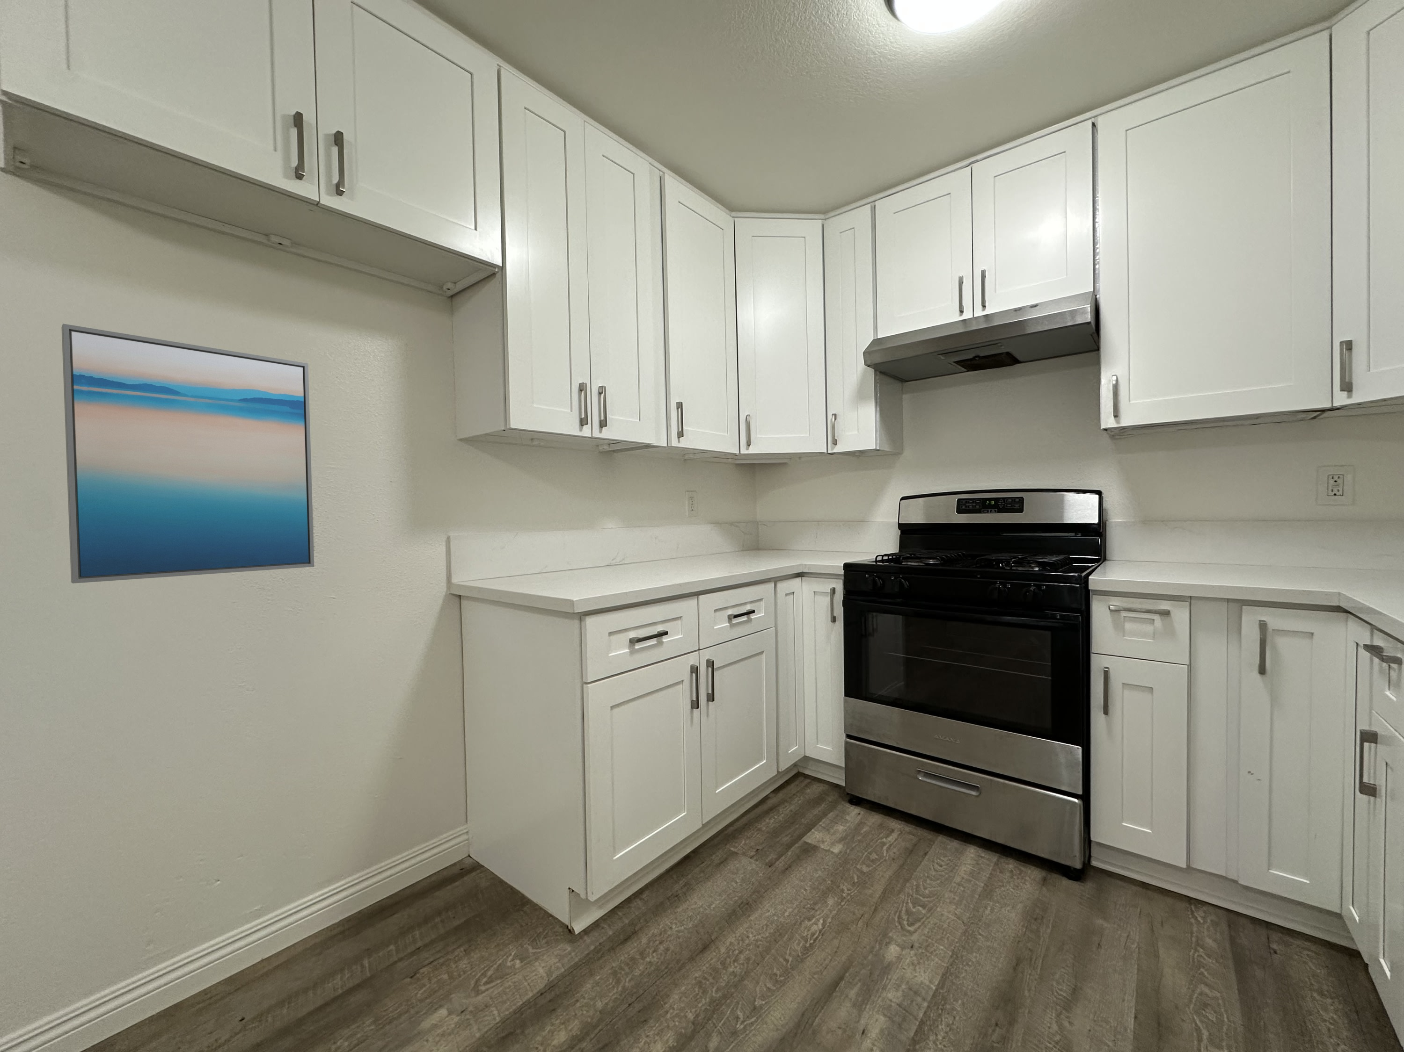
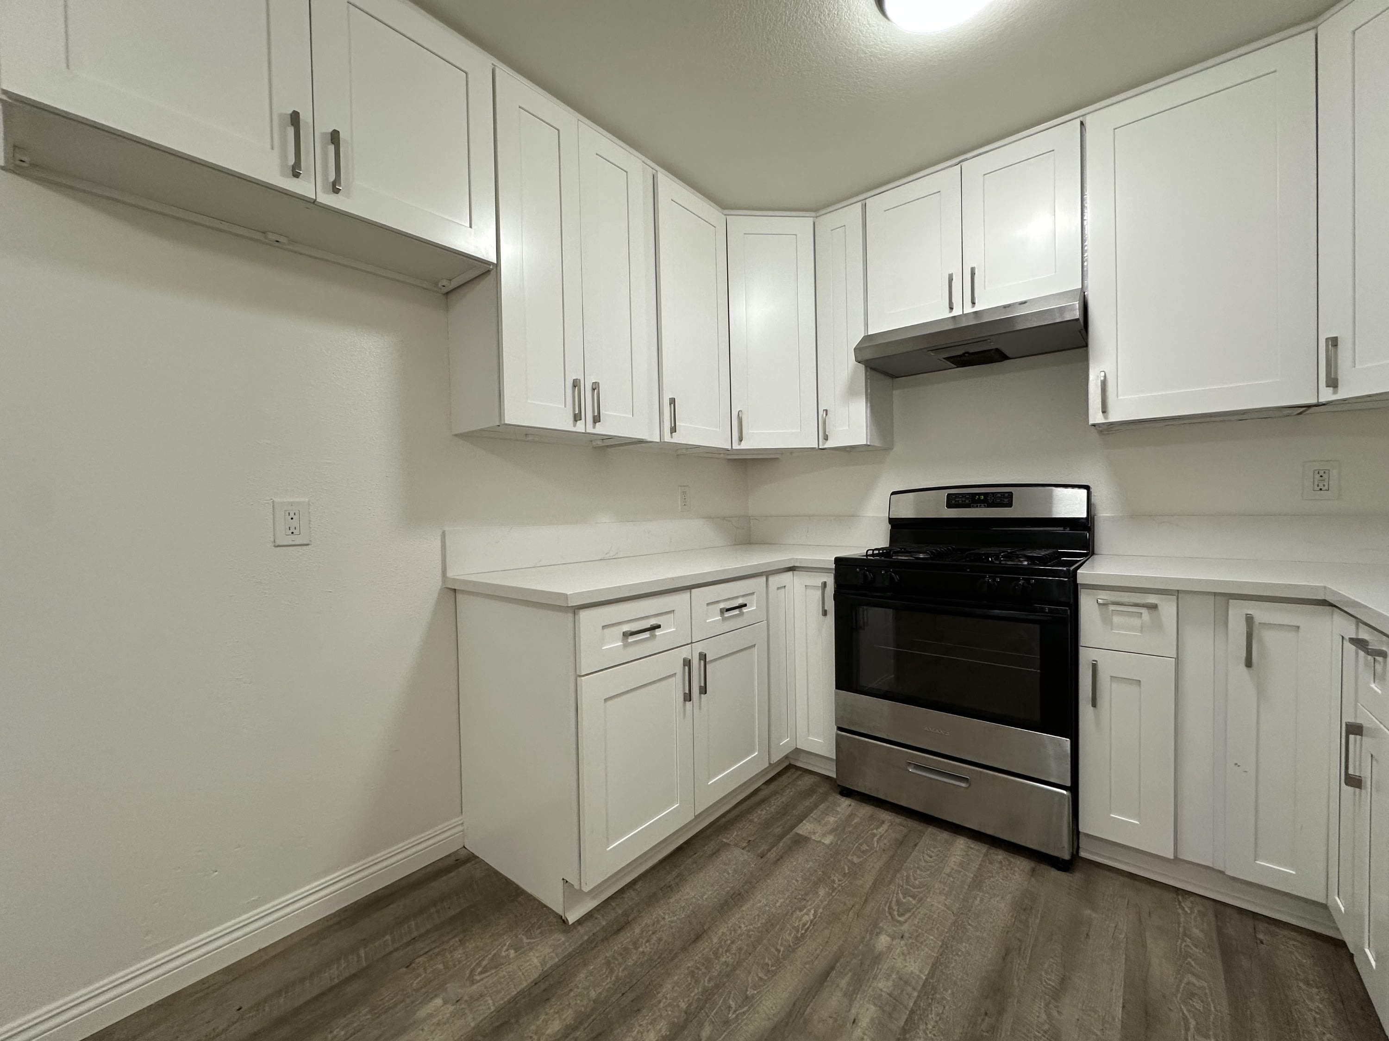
- wall art [61,323,314,583]
